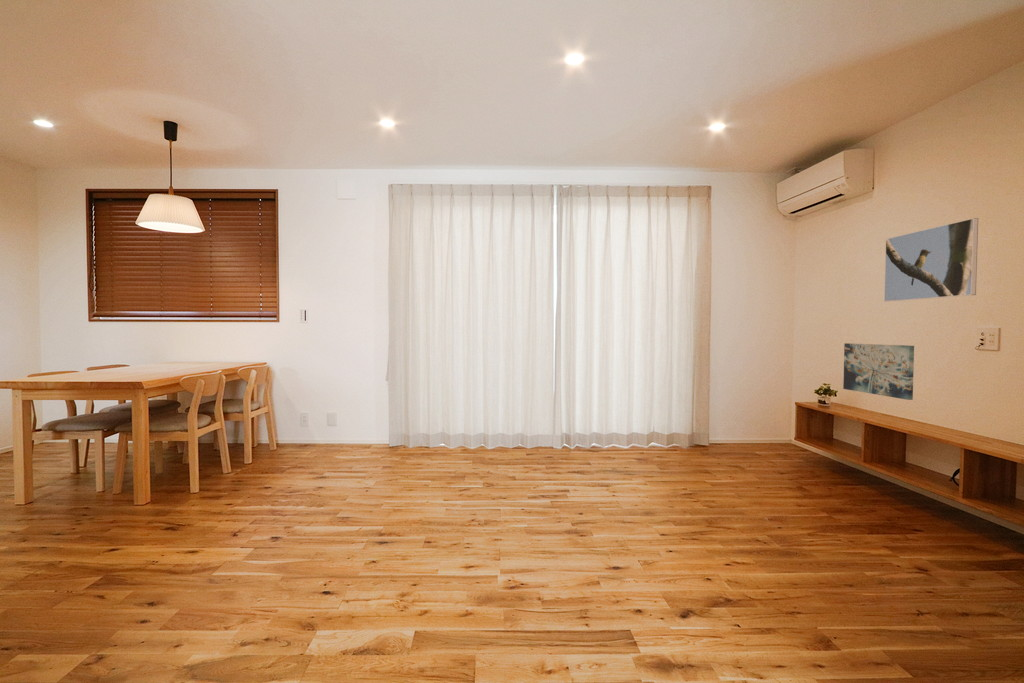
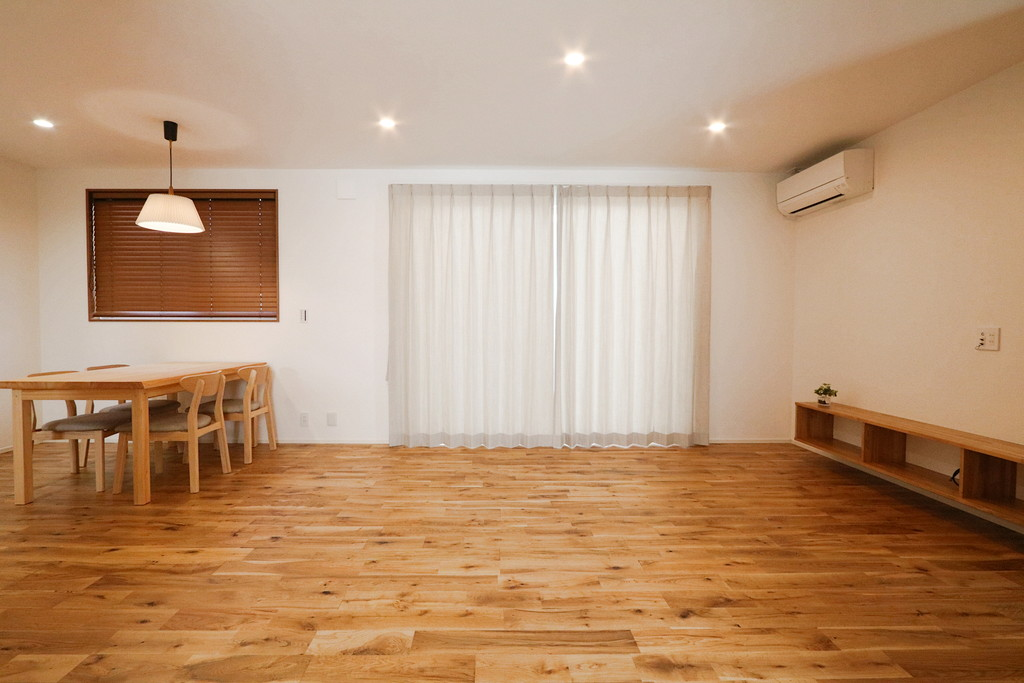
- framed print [883,217,979,303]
- wall art [842,342,915,401]
